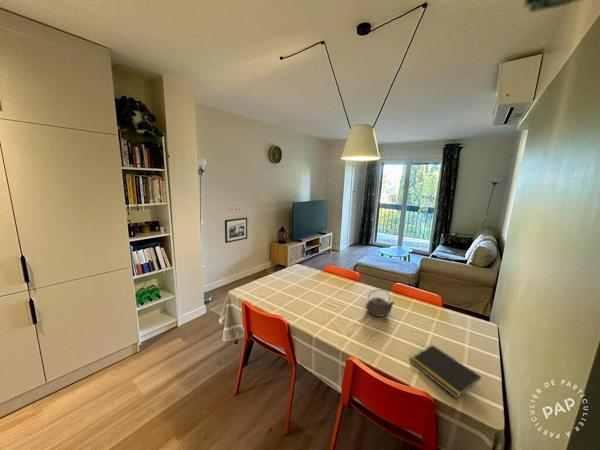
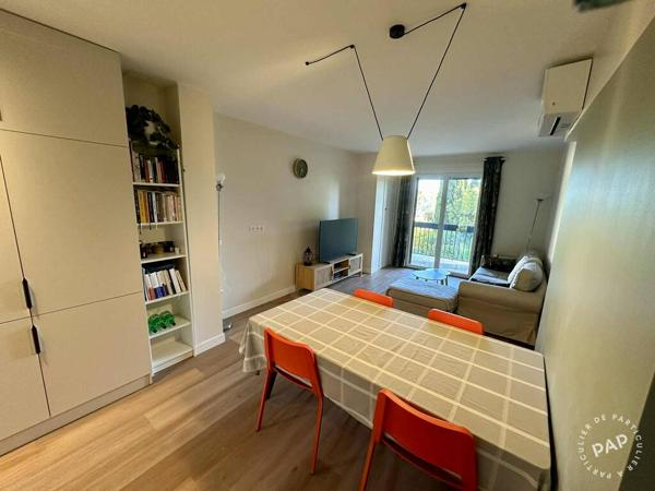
- notepad [409,344,482,399]
- teapot [365,289,396,318]
- picture frame [224,216,248,244]
